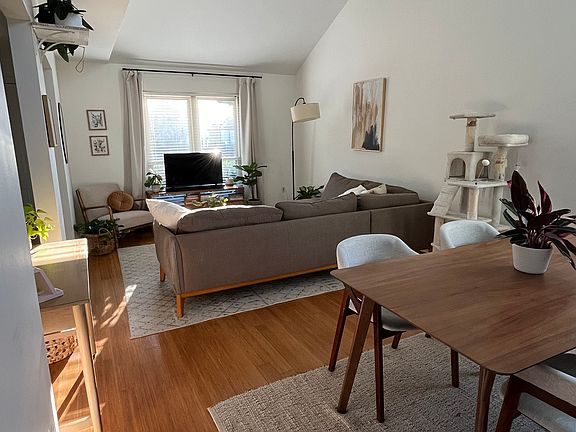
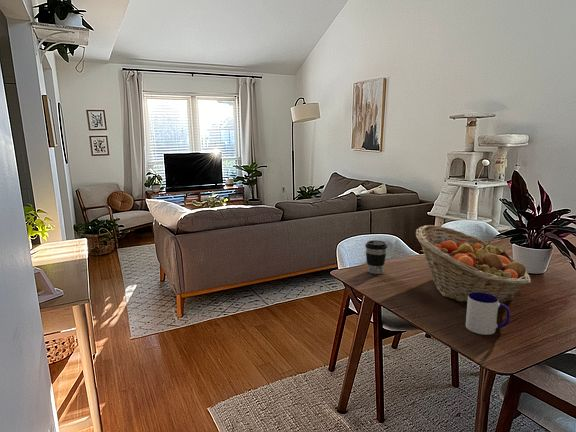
+ coffee cup [364,239,388,275]
+ fruit basket [415,224,532,304]
+ mug [465,292,511,336]
